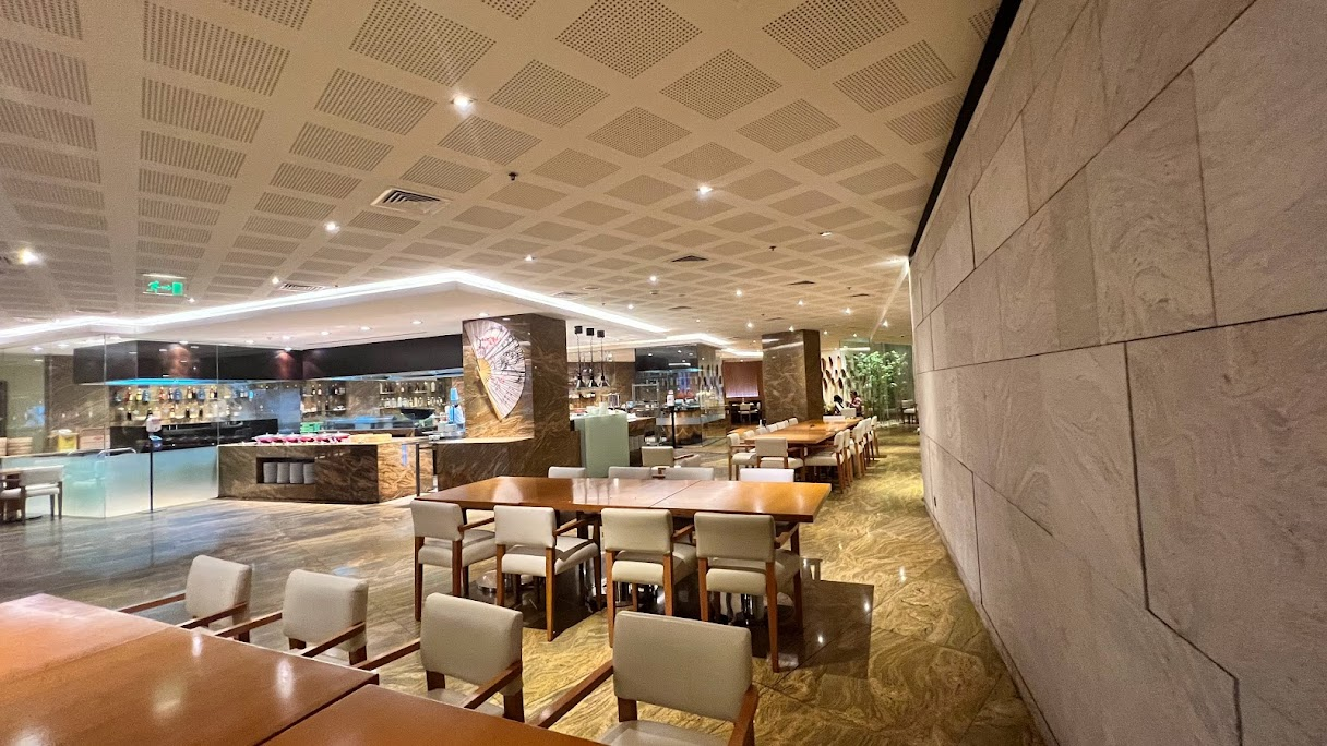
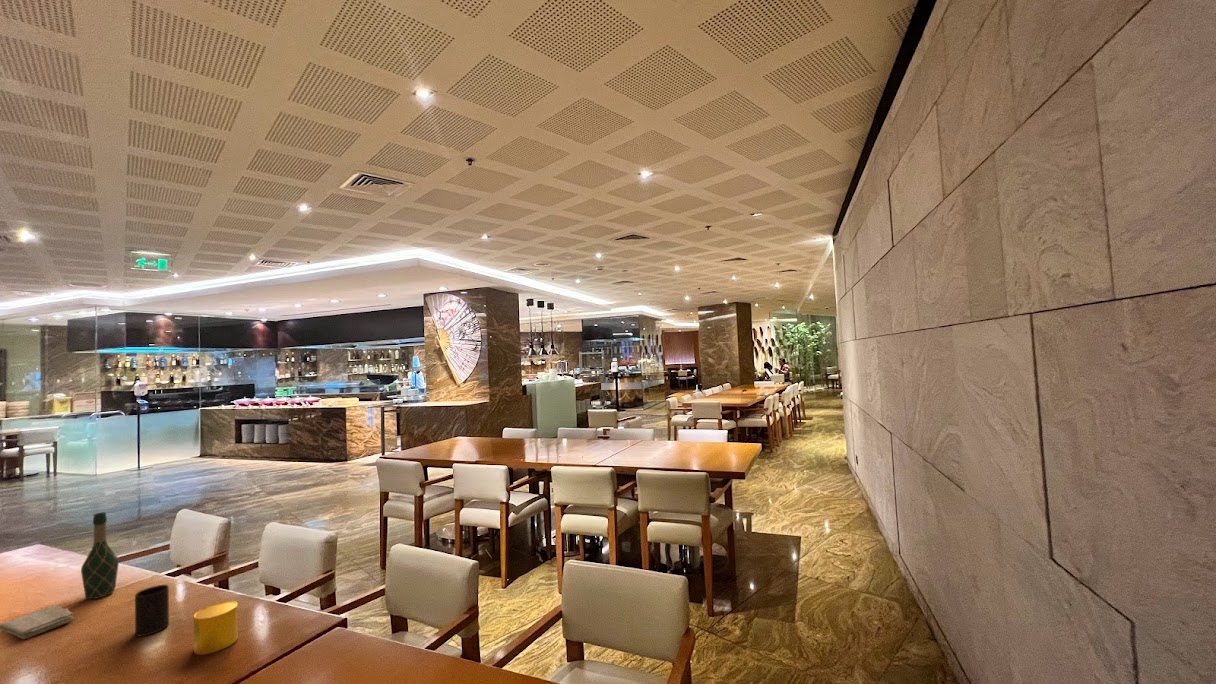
+ cup [193,600,239,656]
+ wine bottle [80,511,120,600]
+ cup [134,584,170,637]
+ washcloth [0,605,75,640]
